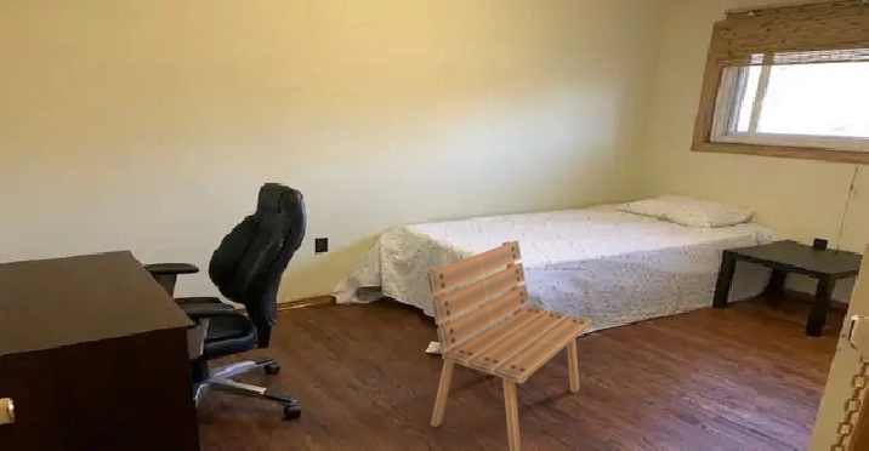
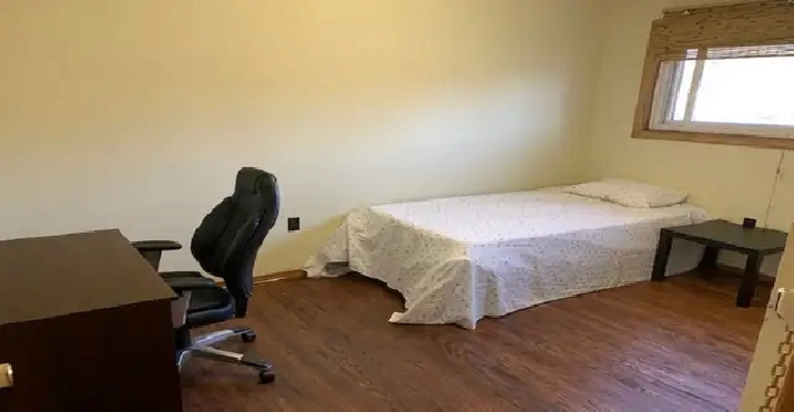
- bench [426,239,593,451]
